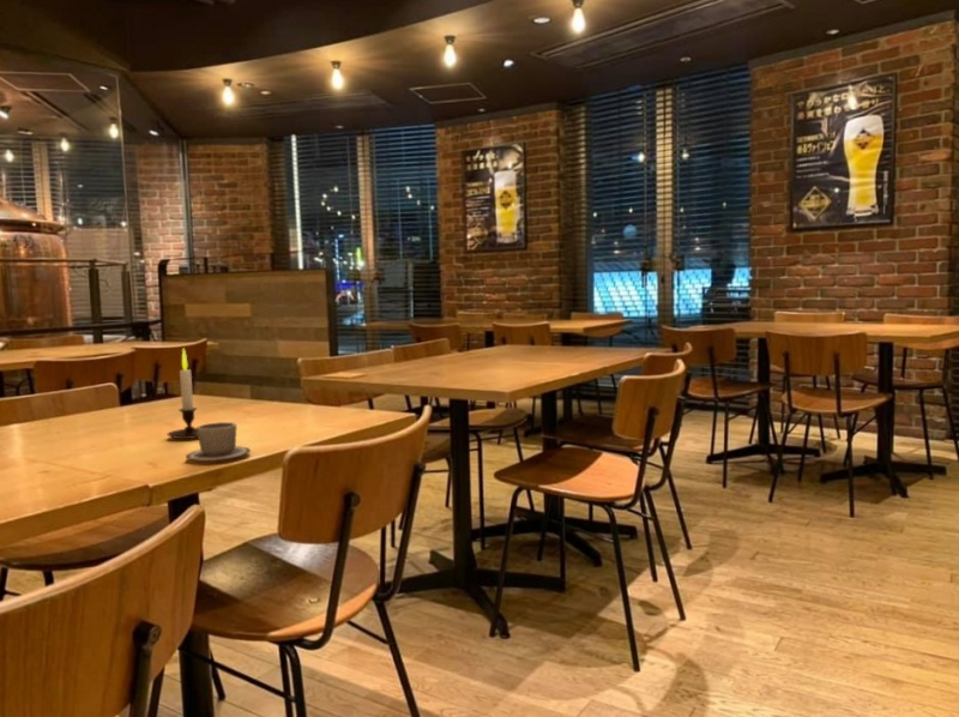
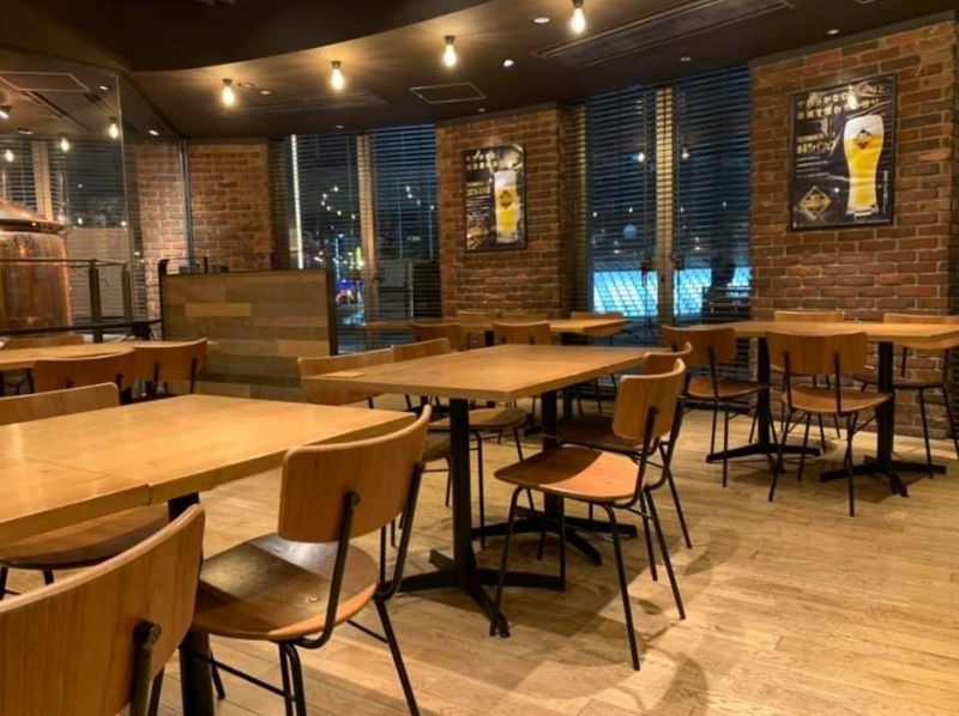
- cup [185,421,252,463]
- candle [167,348,199,440]
